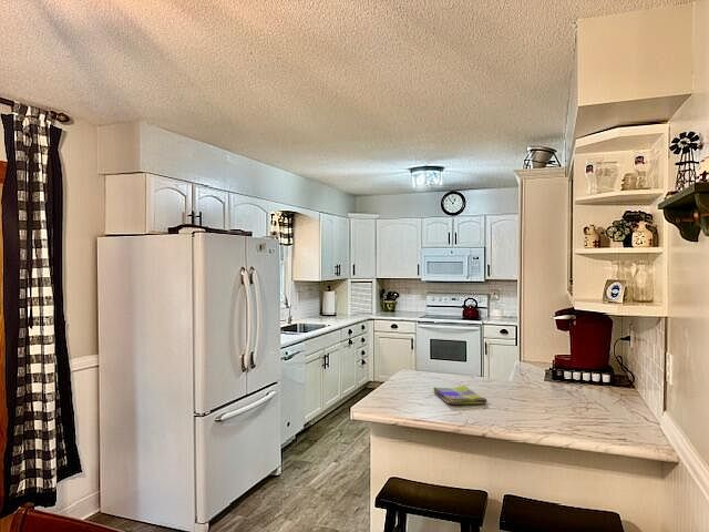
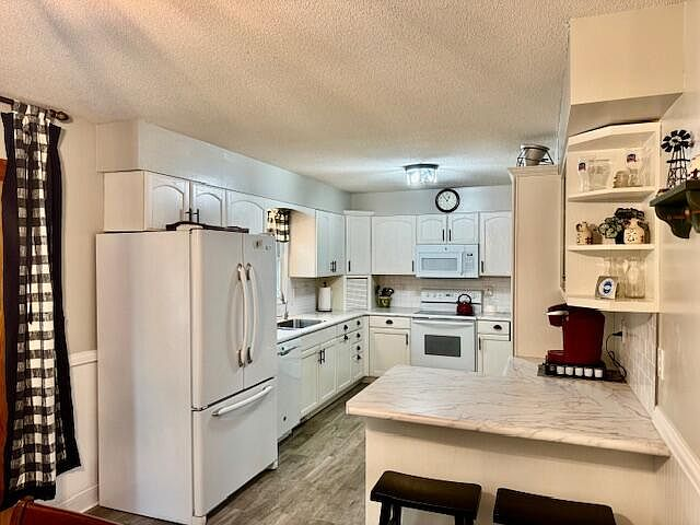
- dish towel [433,385,487,406]
